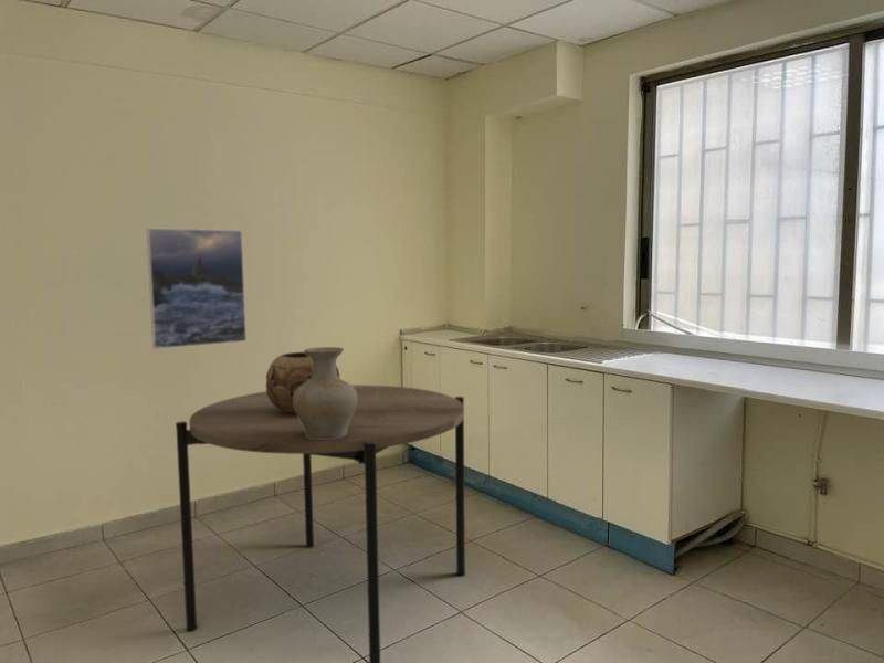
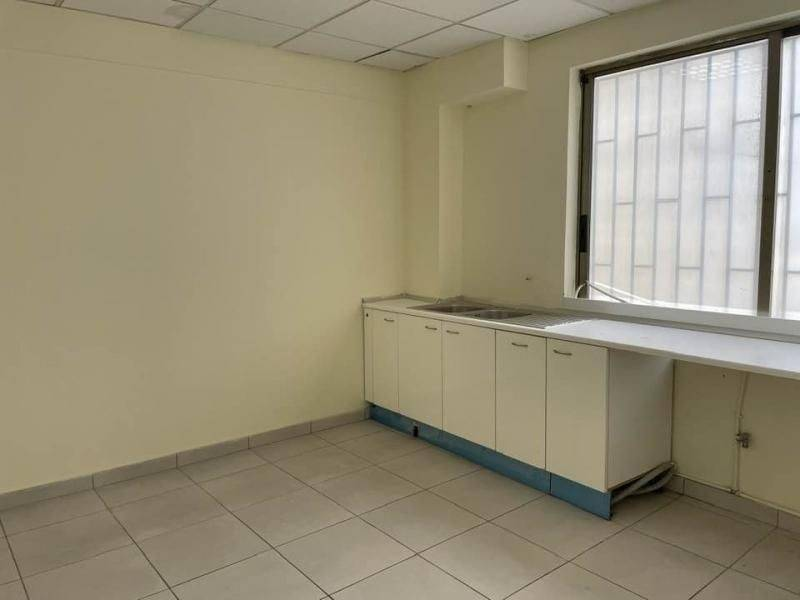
- vase [294,346,357,439]
- dining table [175,385,466,663]
- decorative bowl [265,351,340,415]
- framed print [146,227,248,350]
